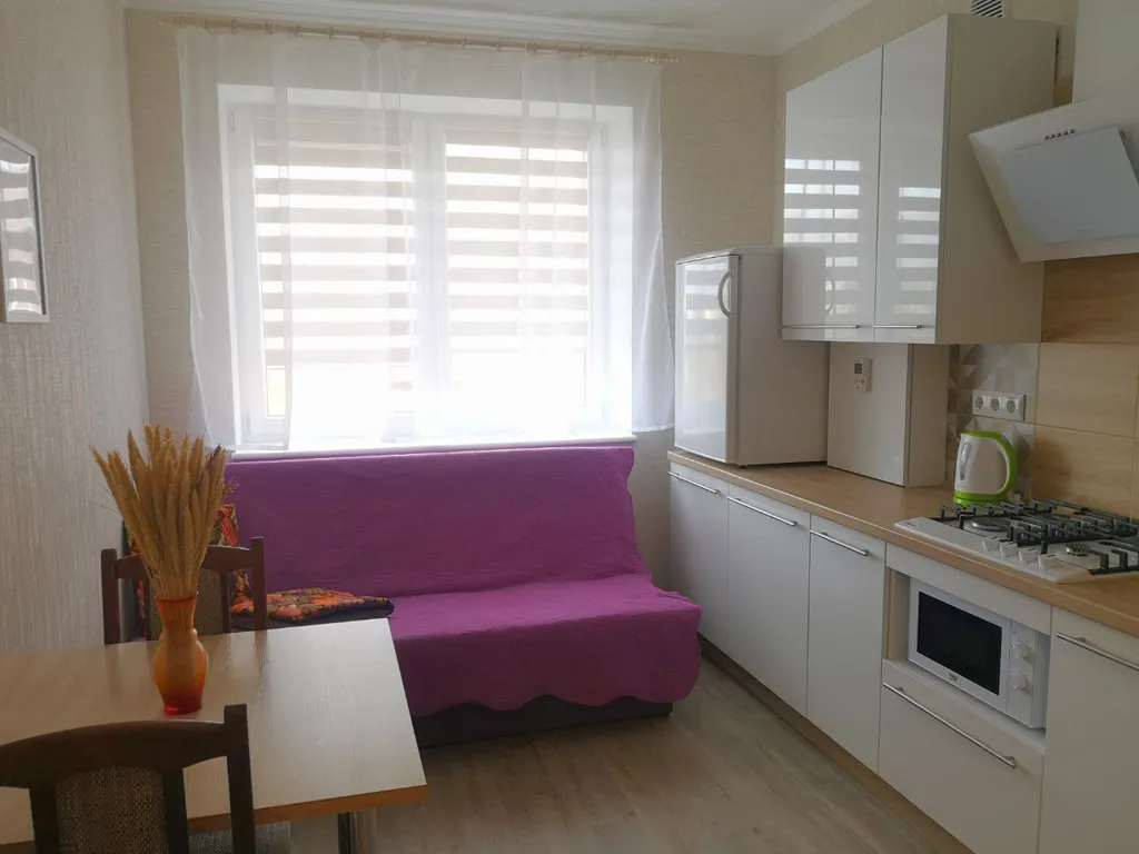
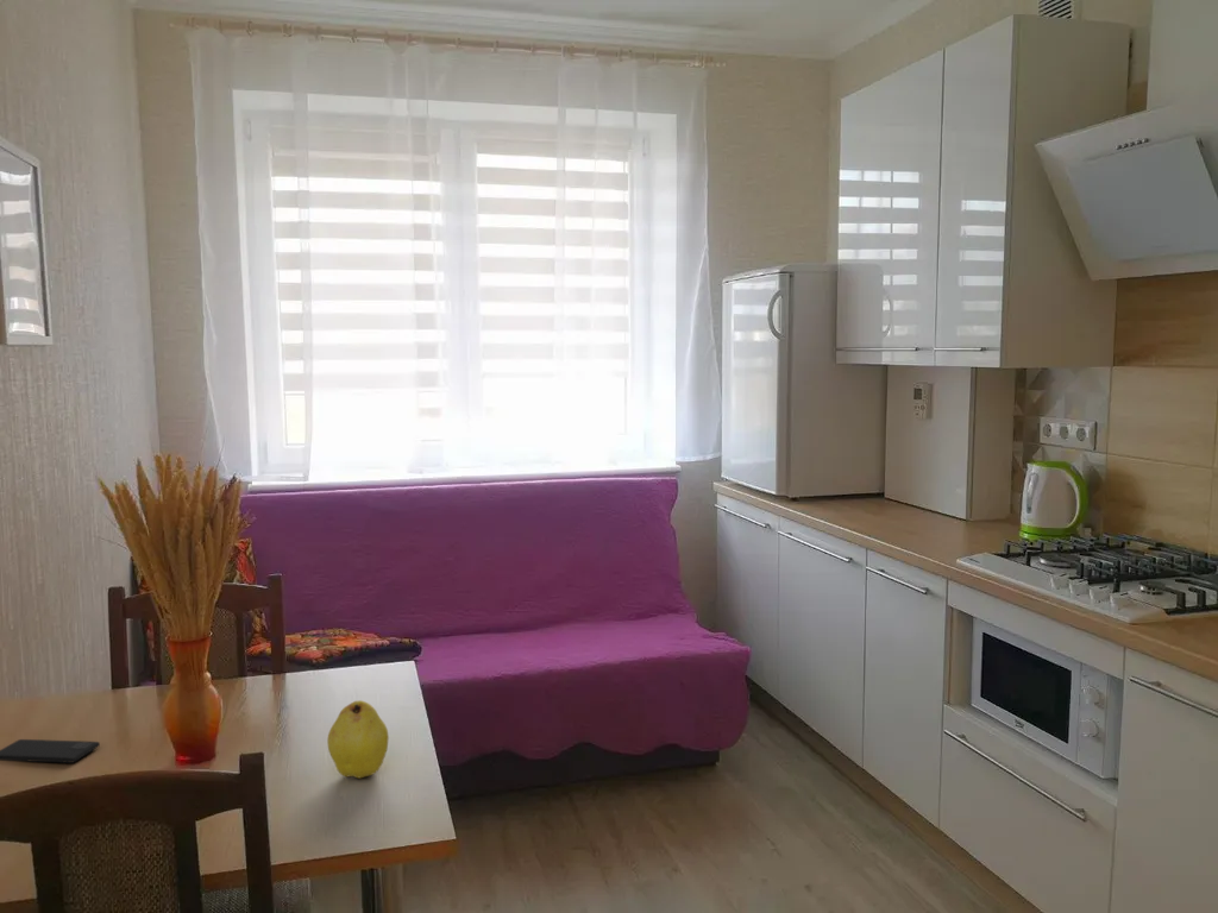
+ fruit [326,699,390,779]
+ smartphone [0,738,101,764]
